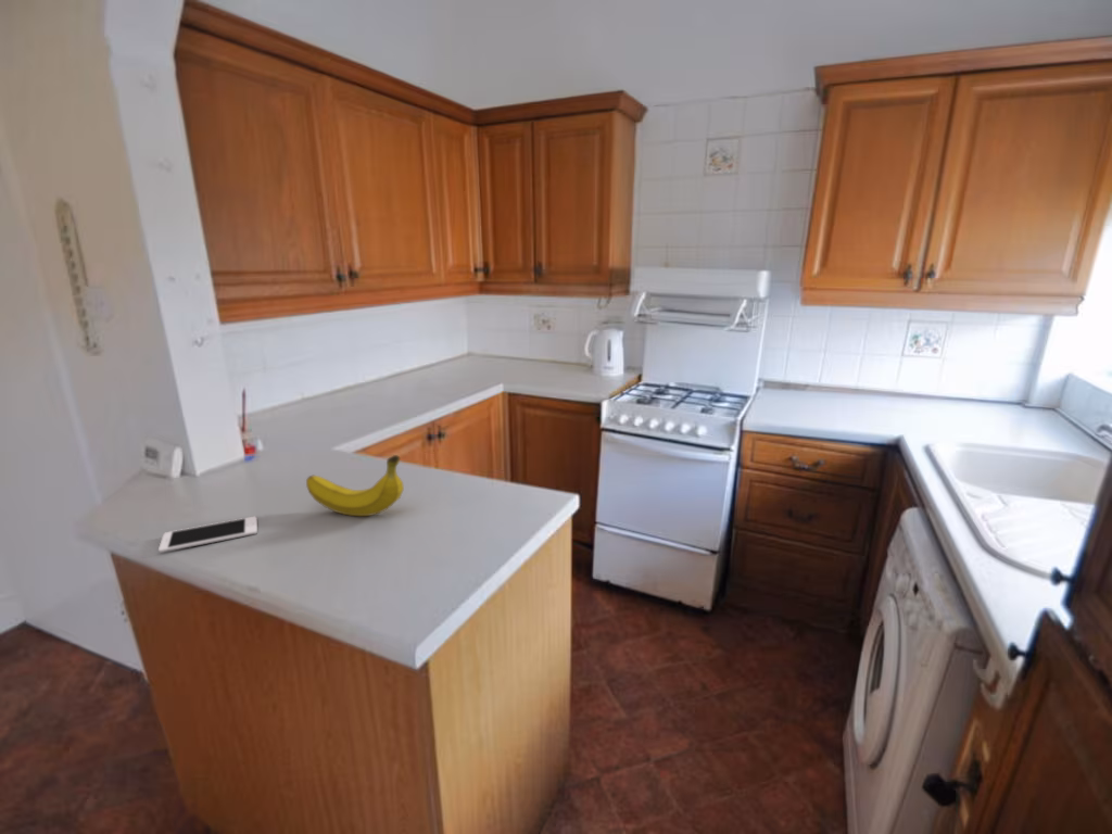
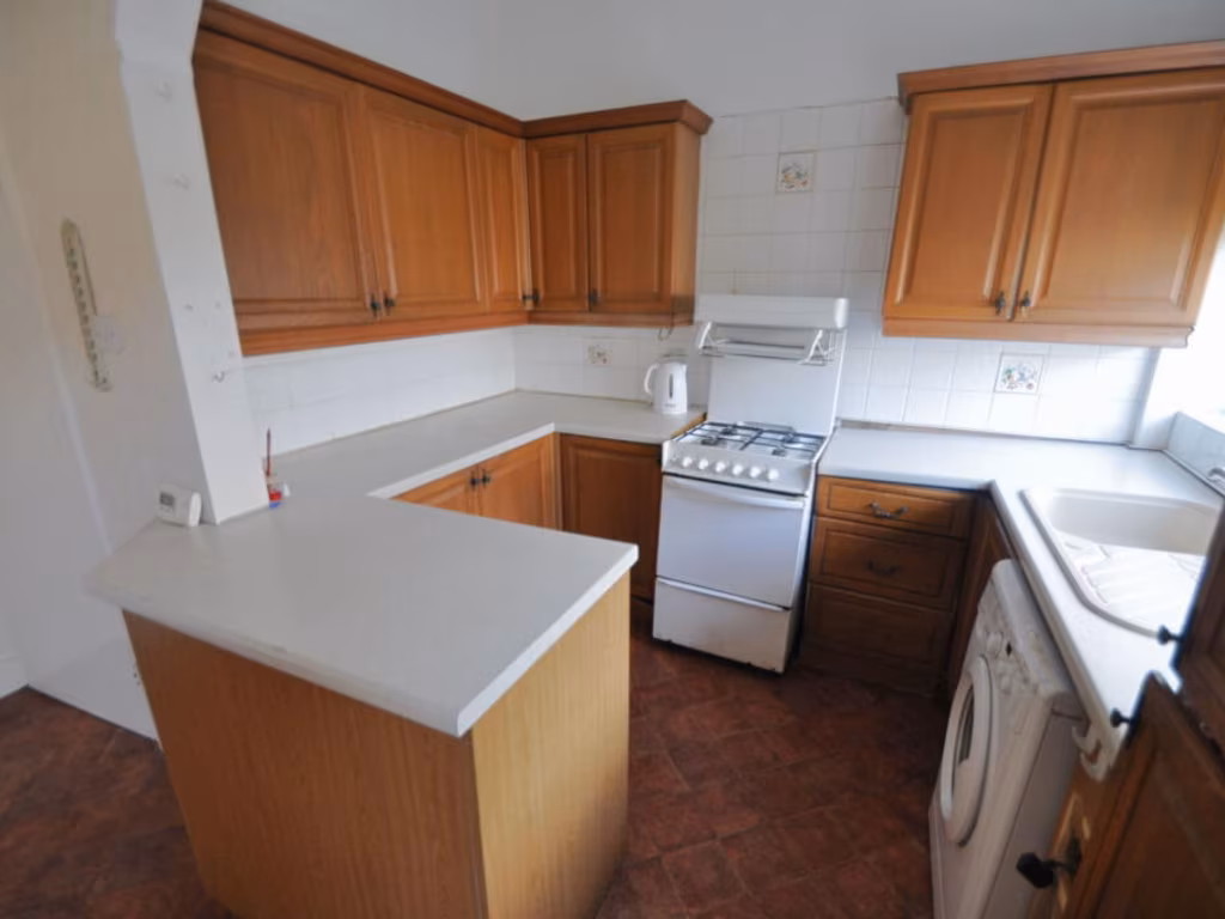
- fruit [305,454,405,517]
- cell phone [157,516,258,554]
